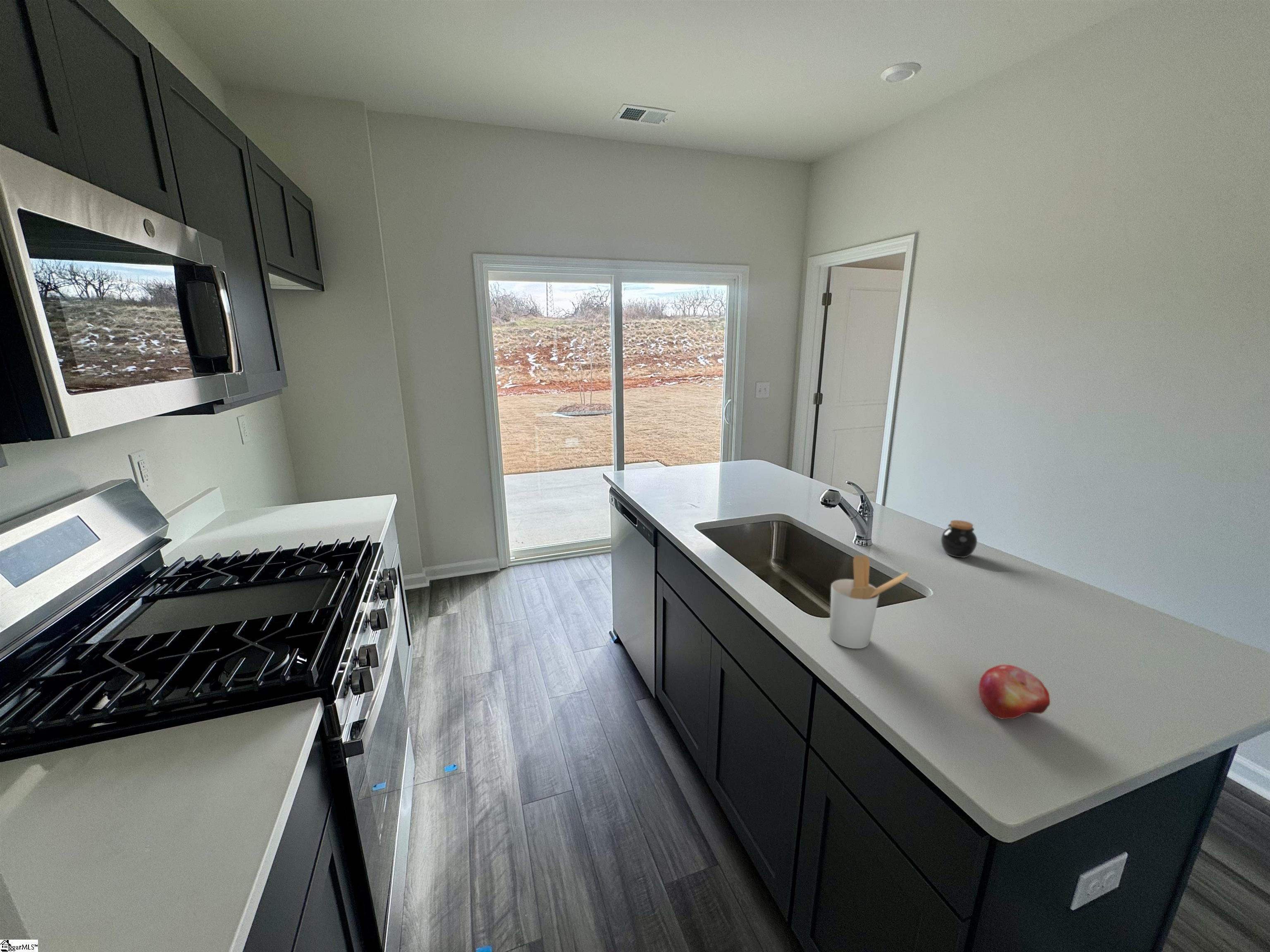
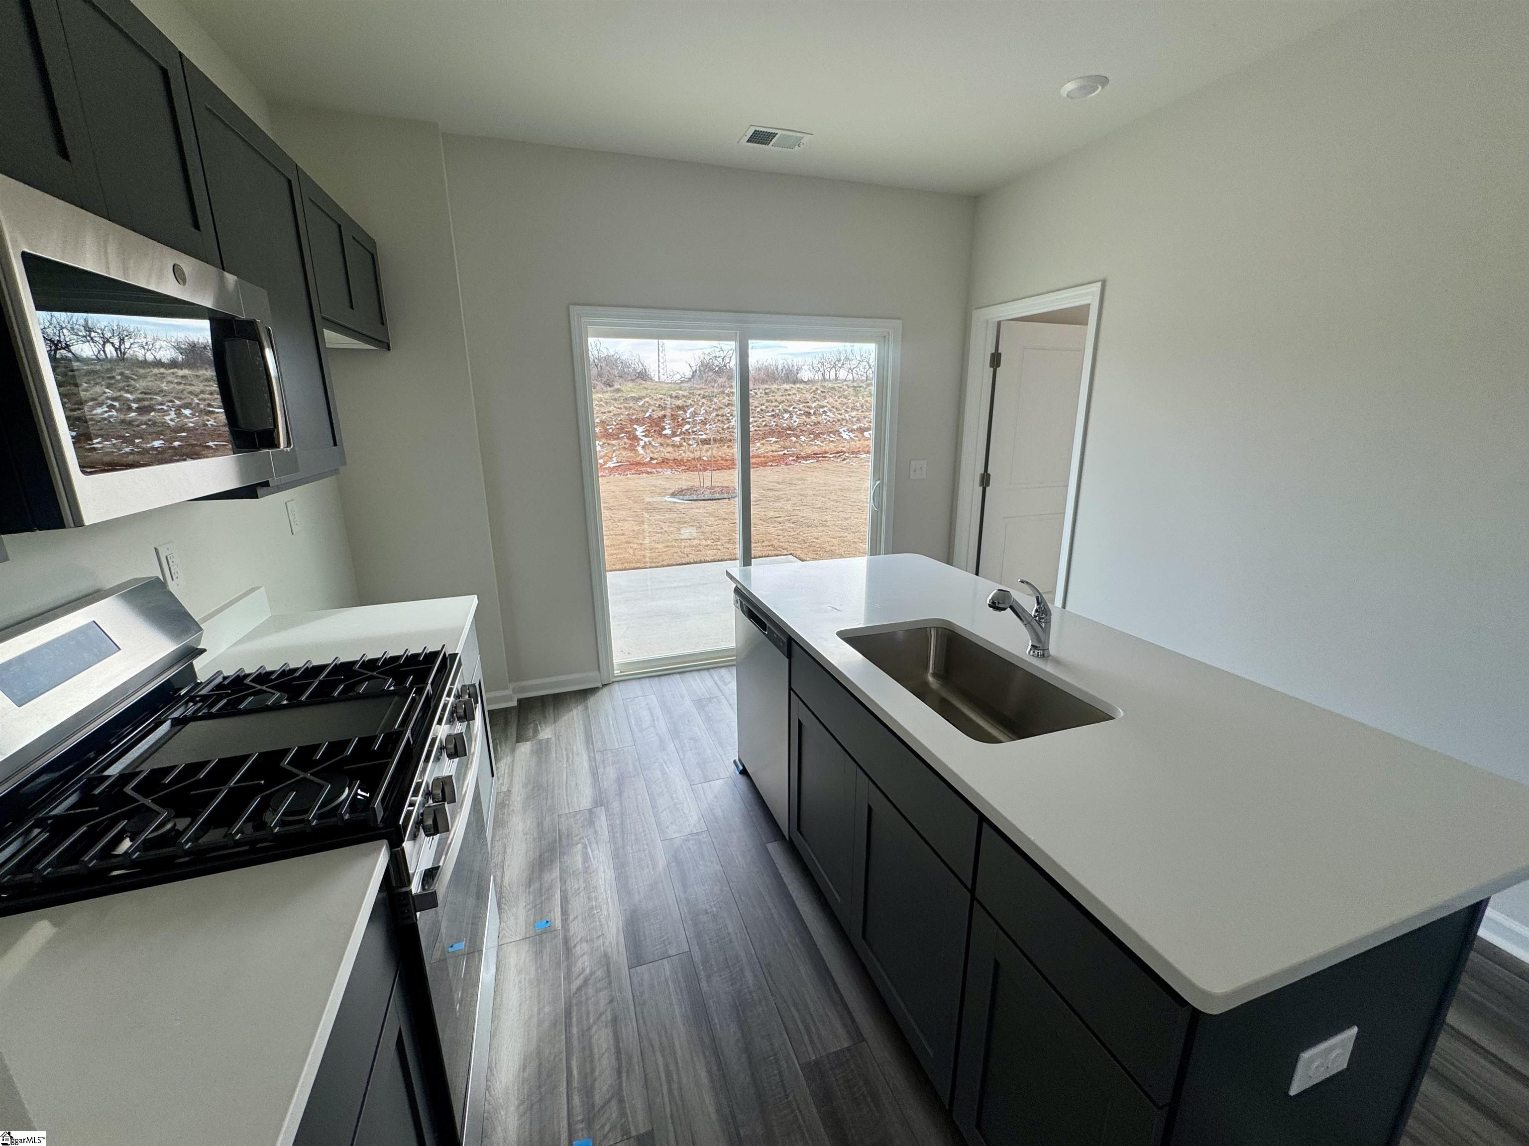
- jar [941,520,978,558]
- fruit [978,664,1050,719]
- utensil holder [829,555,909,649]
